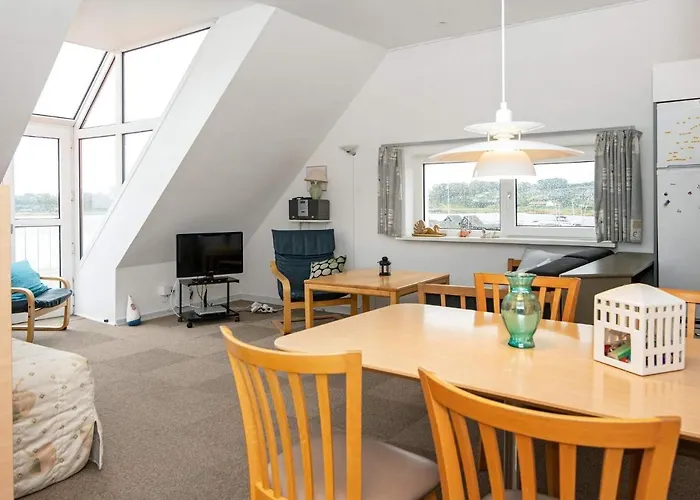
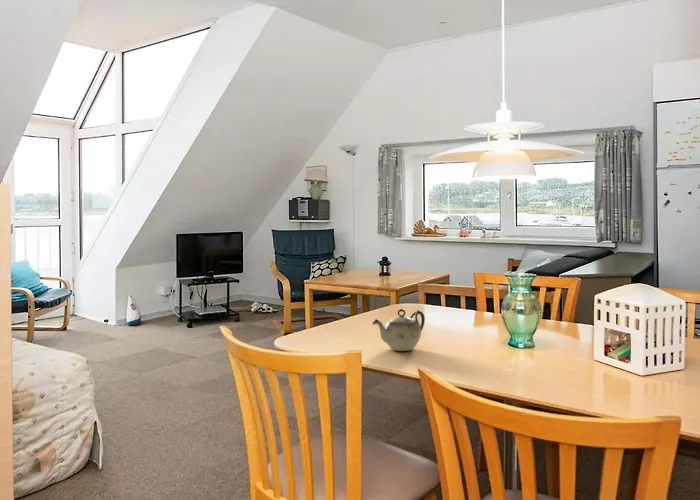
+ teapot [372,308,426,352]
